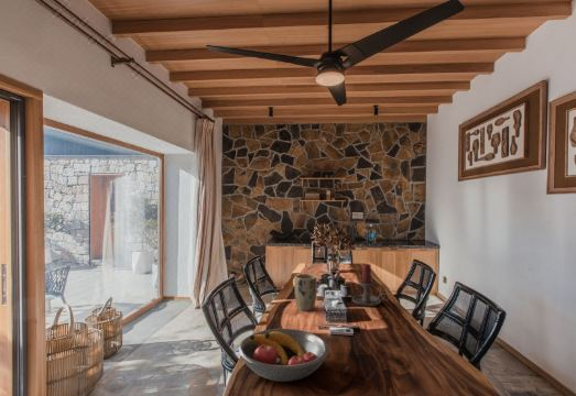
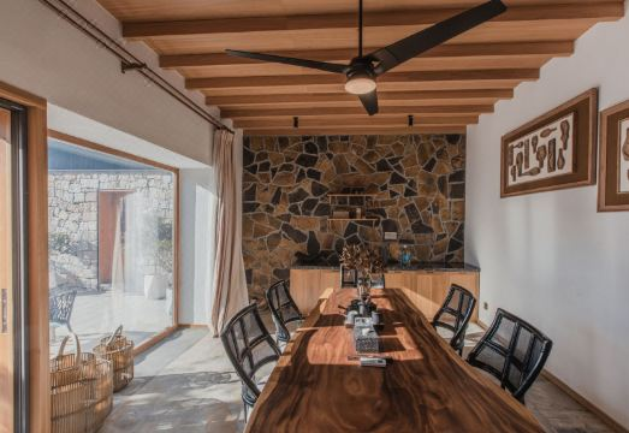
- plant pot [294,273,318,312]
- candle holder [351,263,390,308]
- fruit bowl [238,328,329,383]
